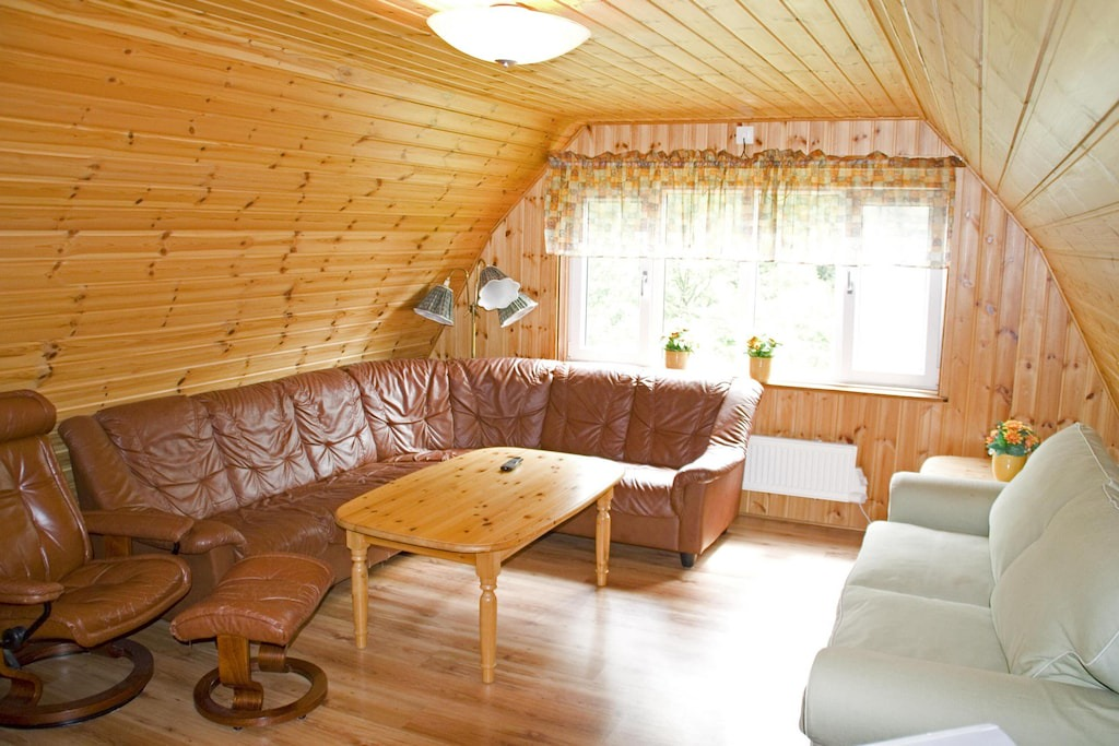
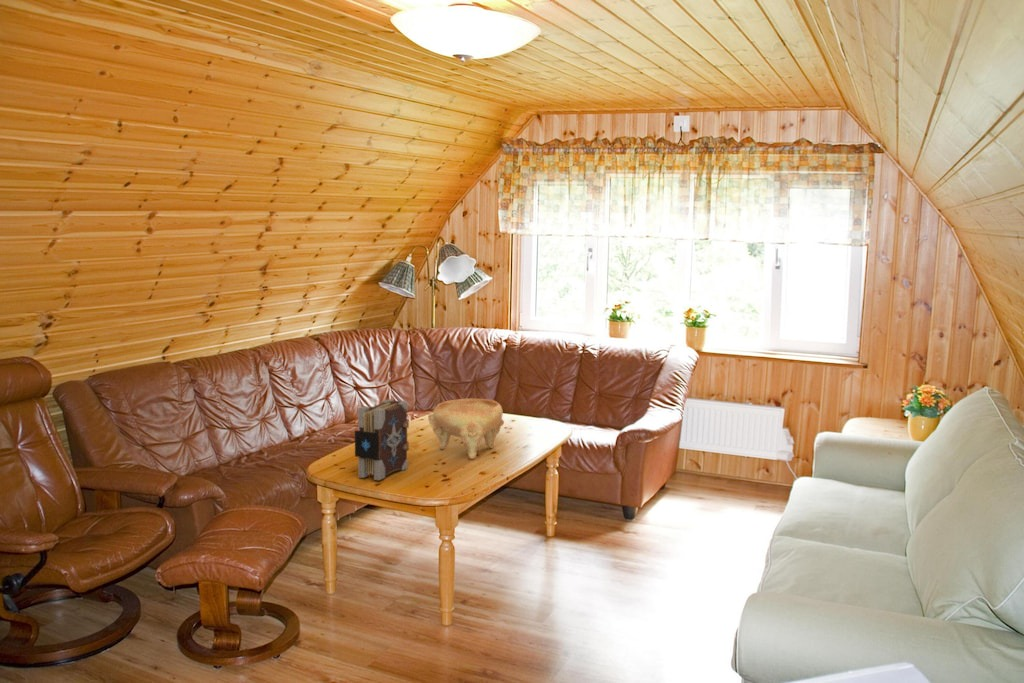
+ book [354,398,410,481]
+ decorative bowl [427,397,505,460]
